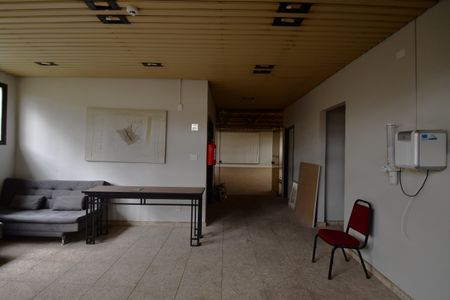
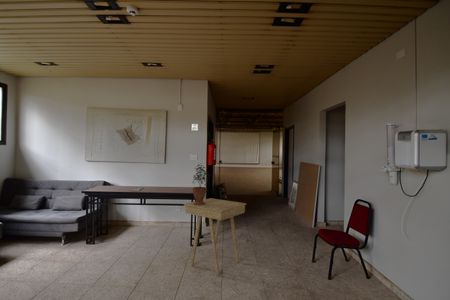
+ side table [183,197,247,276]
+ potted plant [191,162,209,205]
